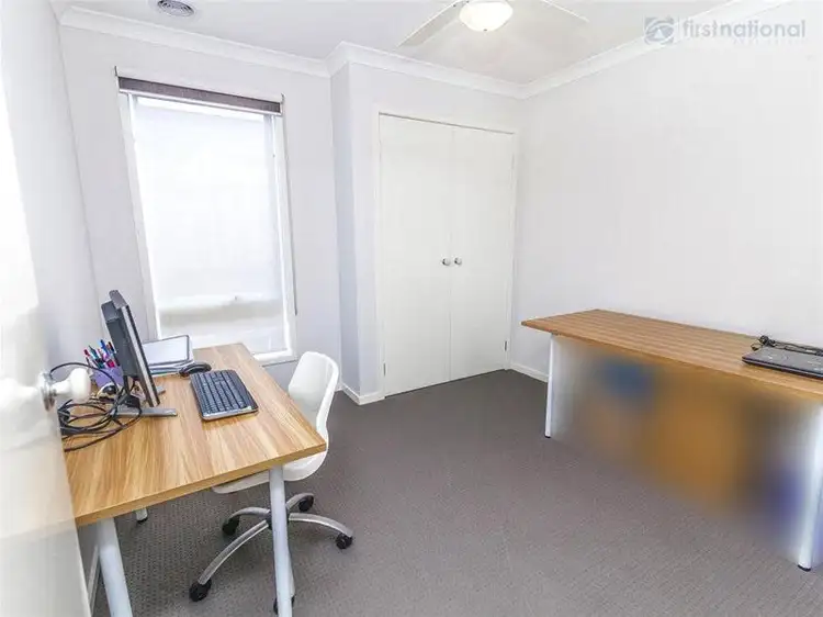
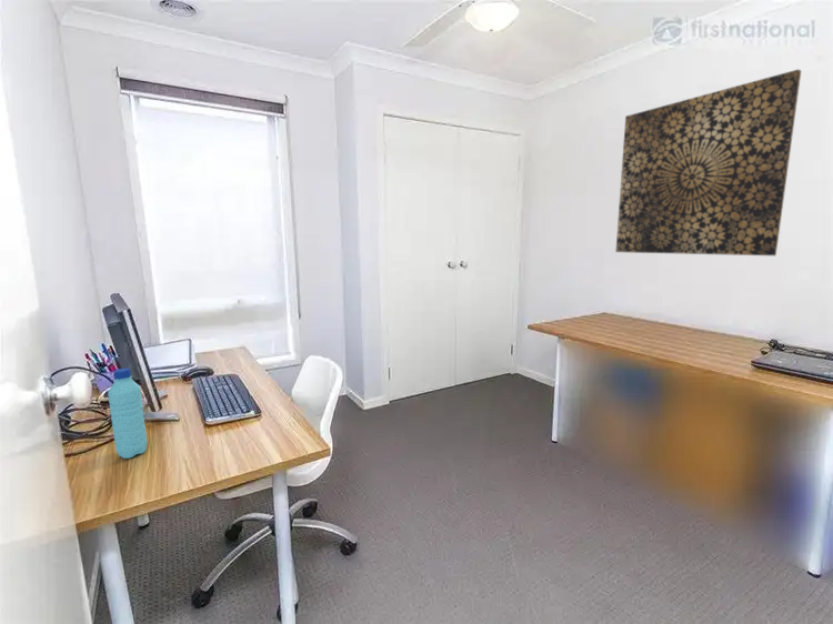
+ water bottle [107,368,148,460]
+ wall art [614,68,802,256]
